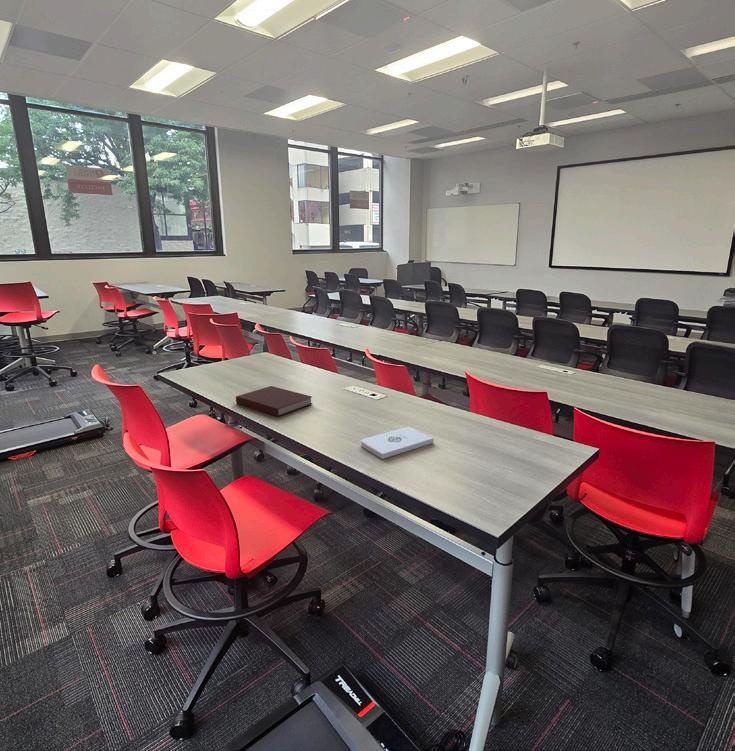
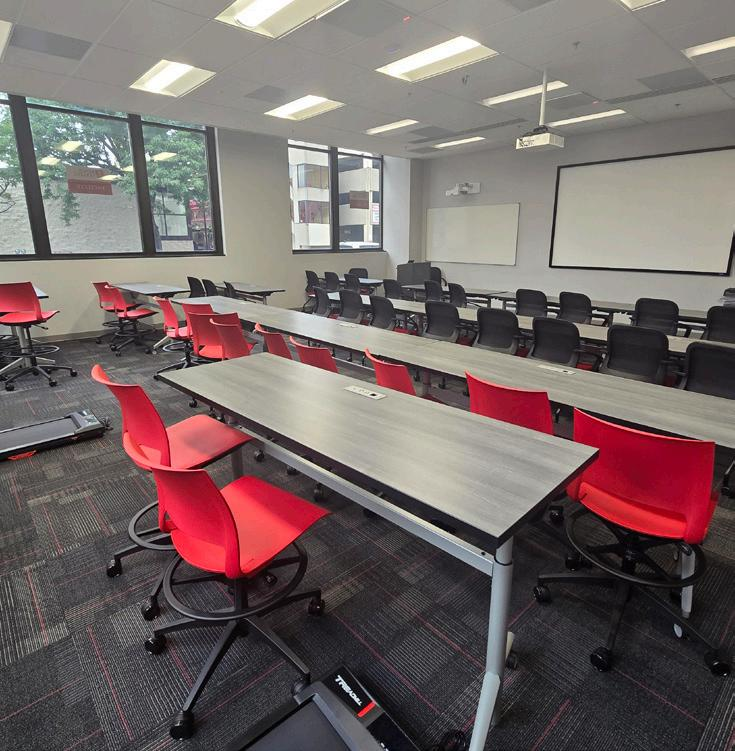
- notepad [360,426,435,460]
- notebook [235,385,313,417]
